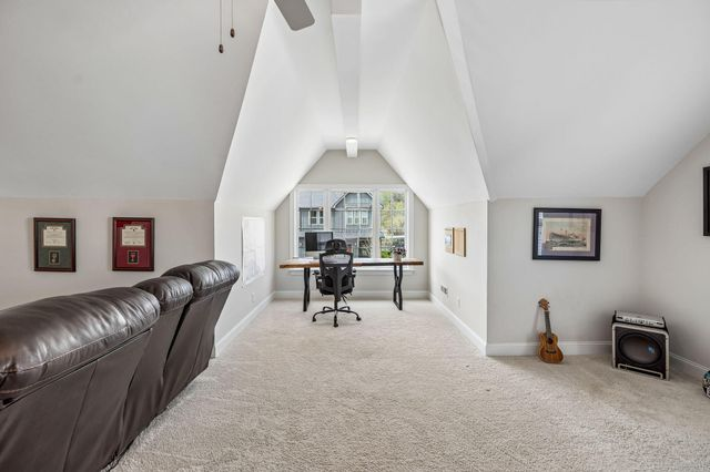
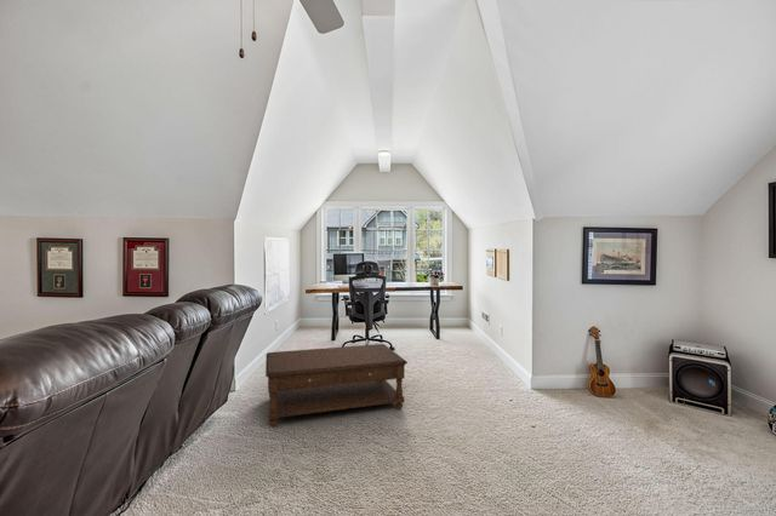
+ coffee table [264,343,409,428]
